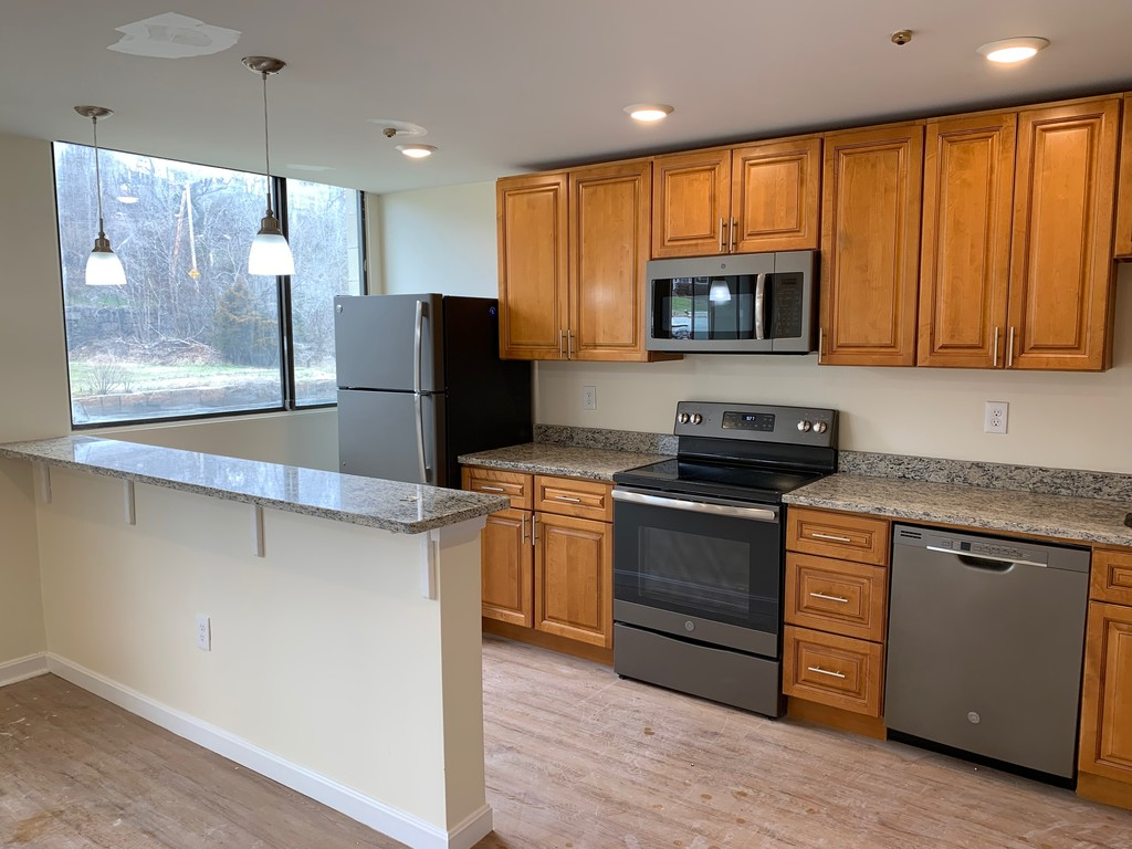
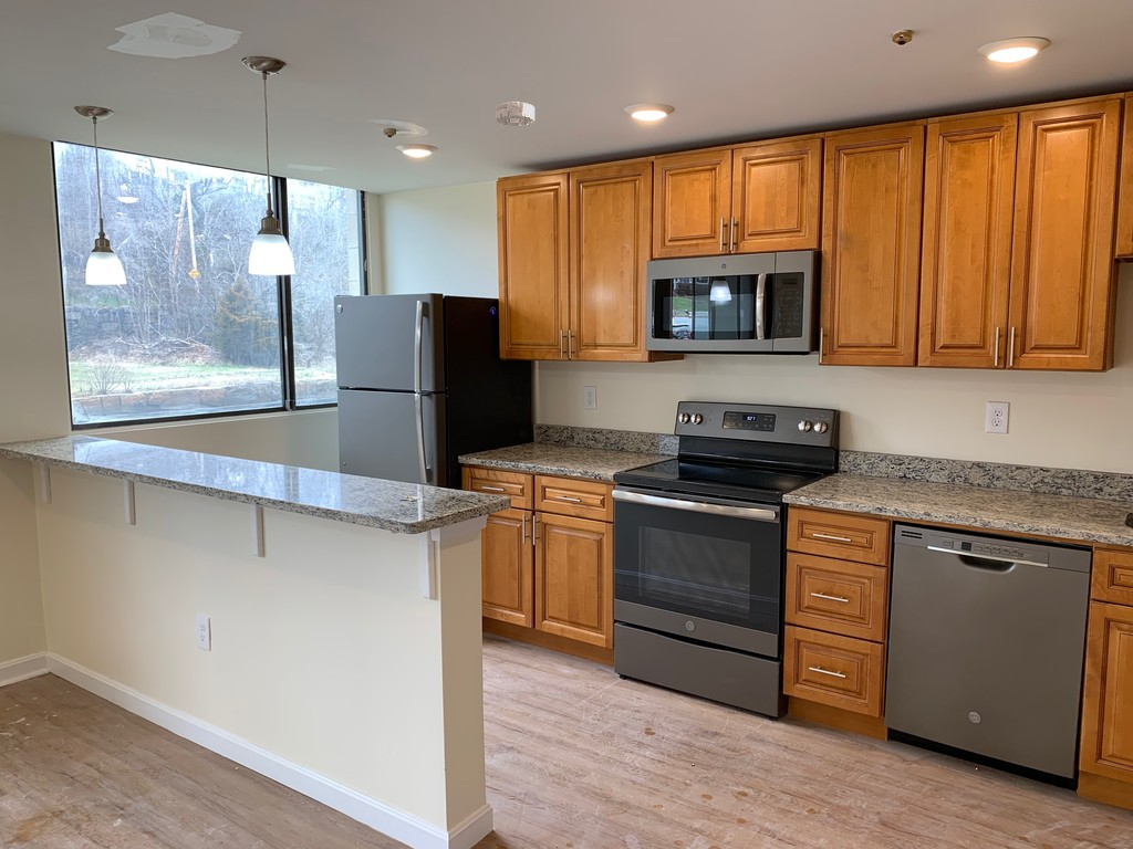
+ smoke detector [495,101,536,127]
